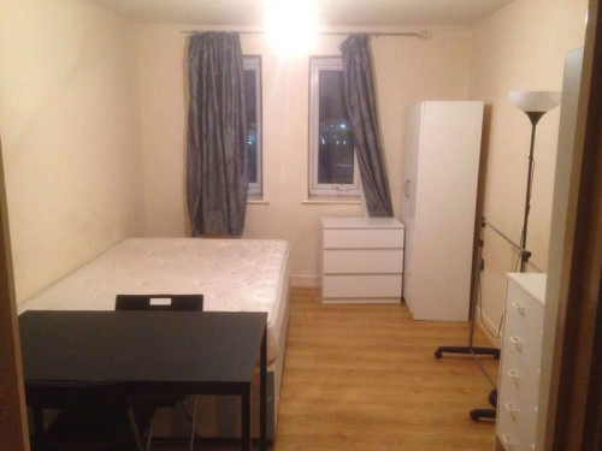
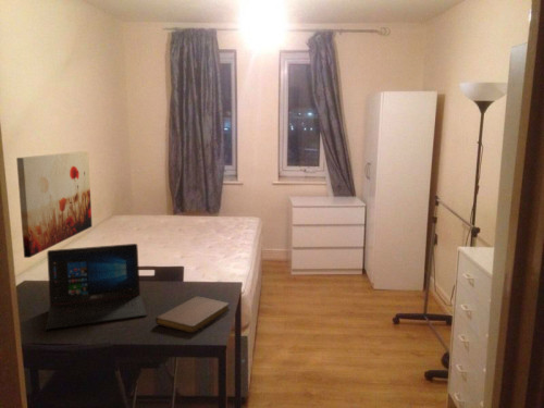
+ laptop [45,243,148,331]
+ wall art [15,150,94,259]
+ notebook [154,296,231,334]
